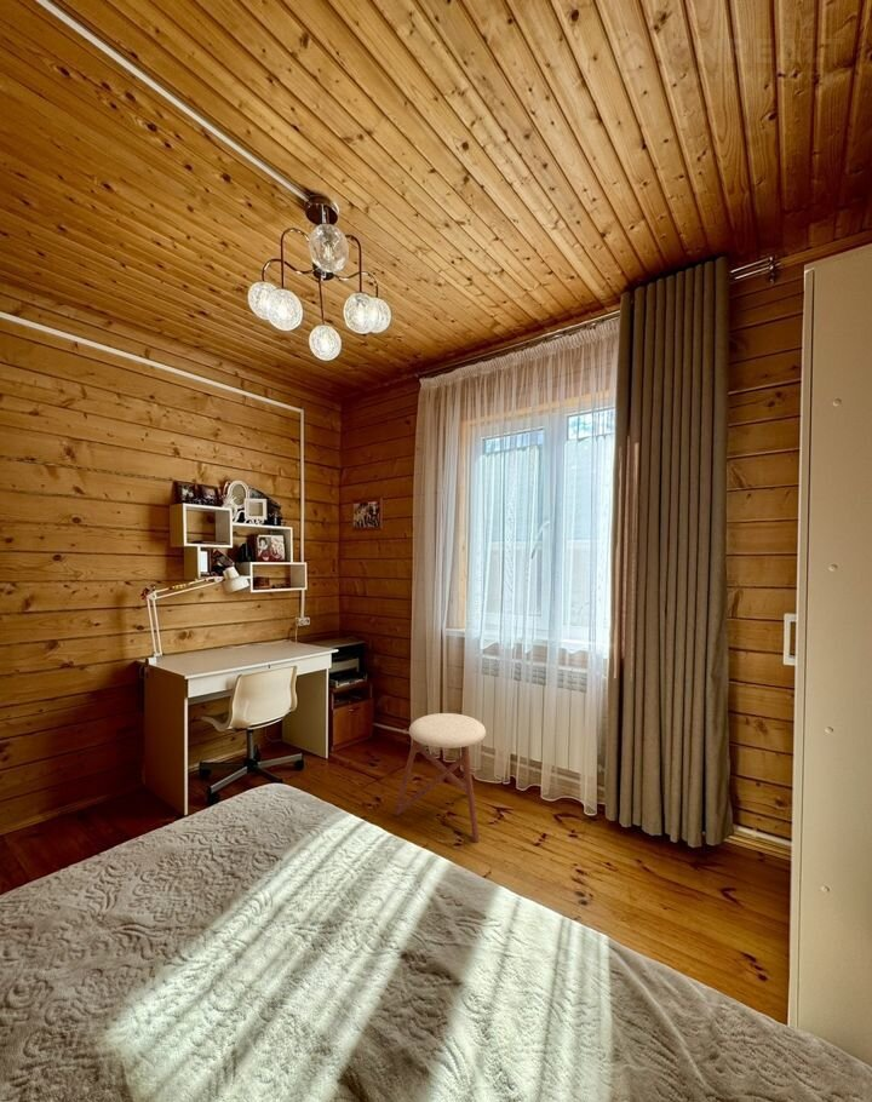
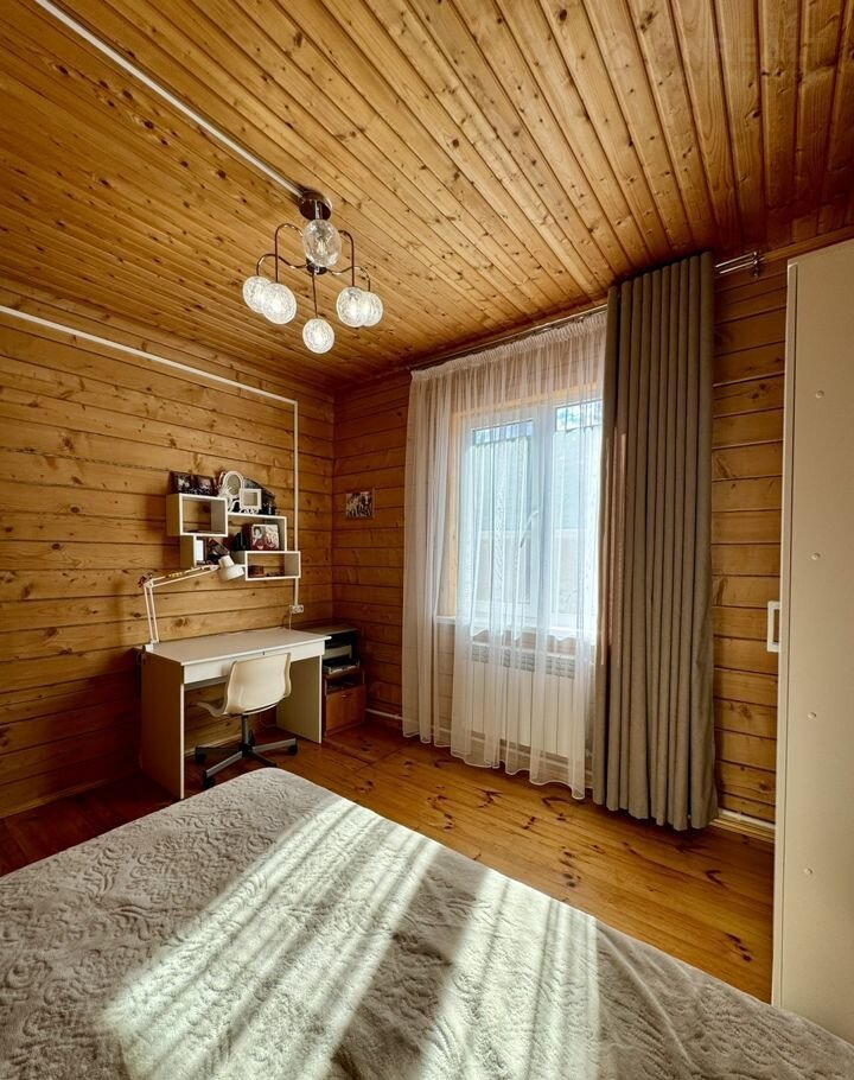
- stool [394,712,487,844]
